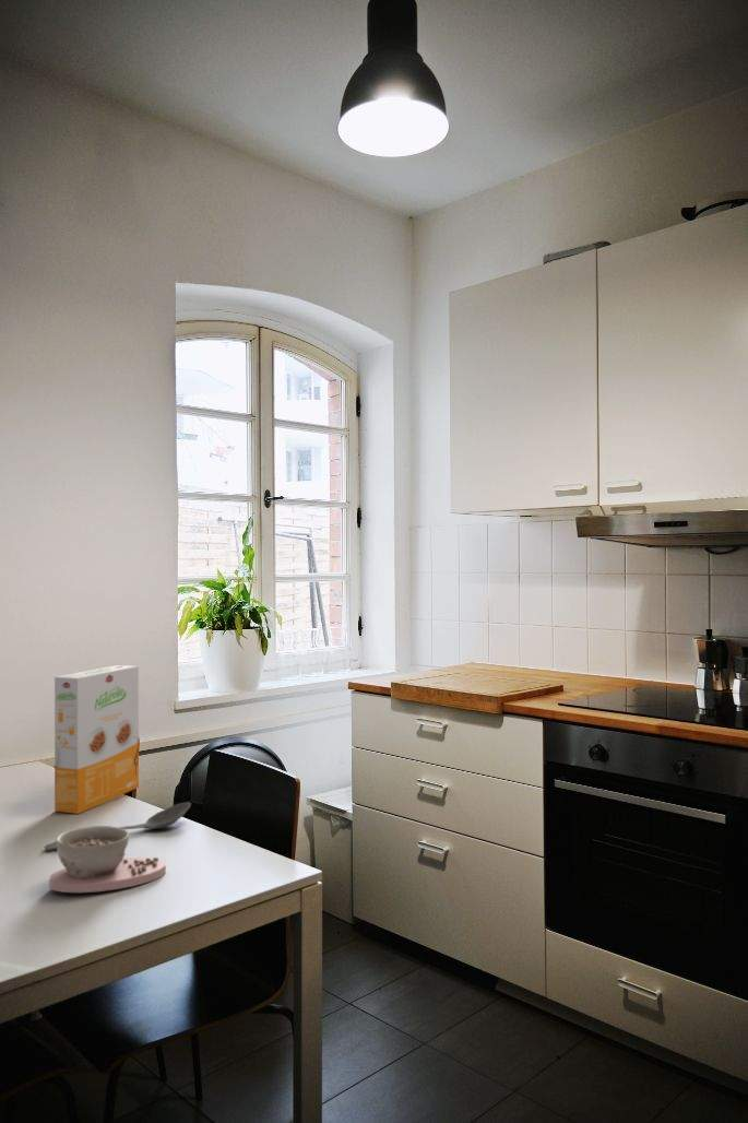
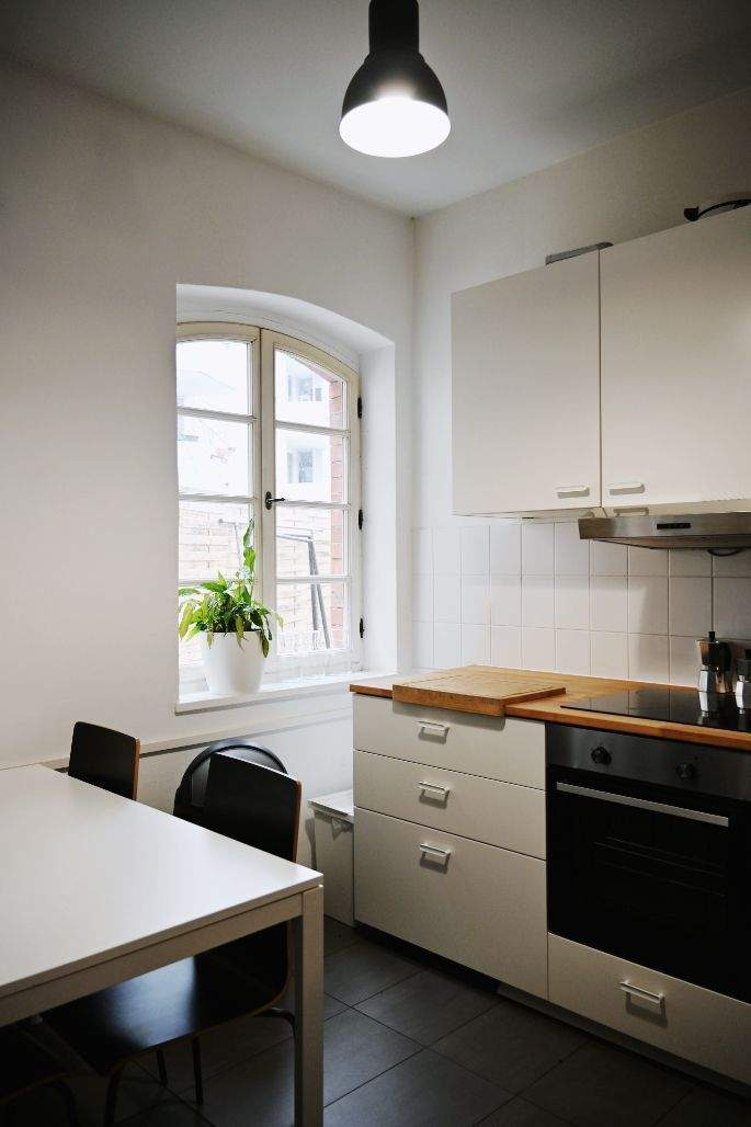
- bowl [48,825,167,894]
- cereal box [54,664,140,815]
- stirrer [43,801,192,851]
